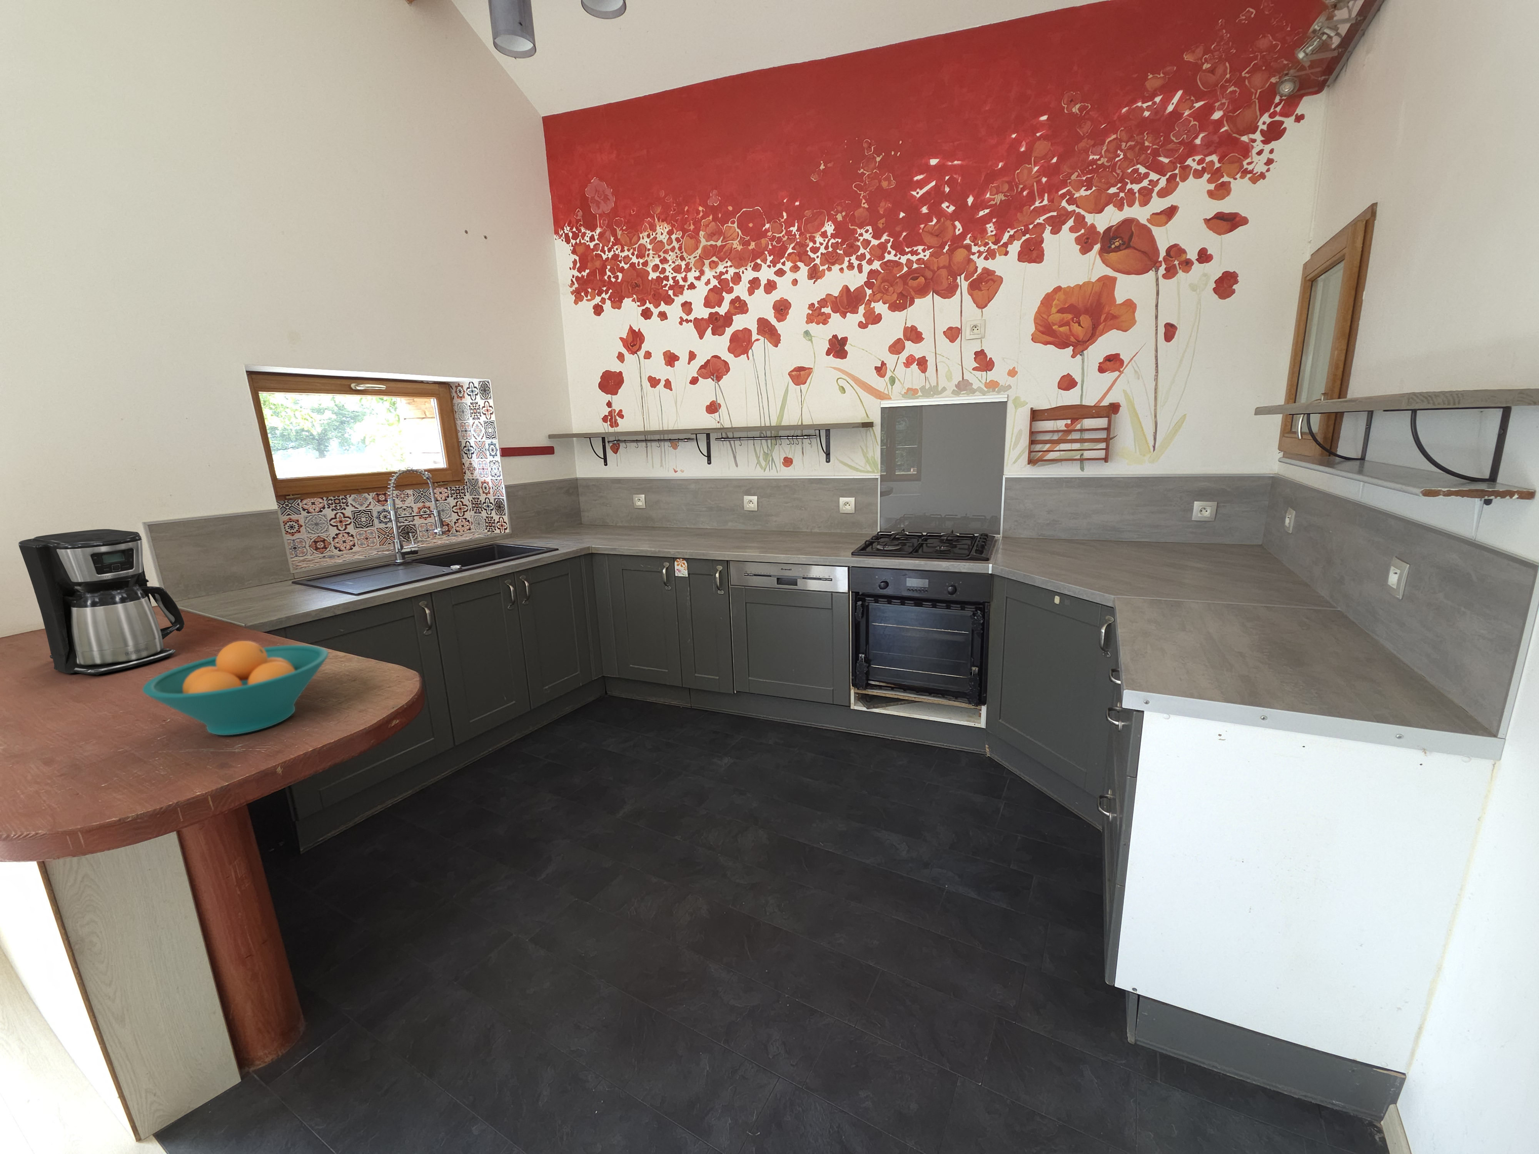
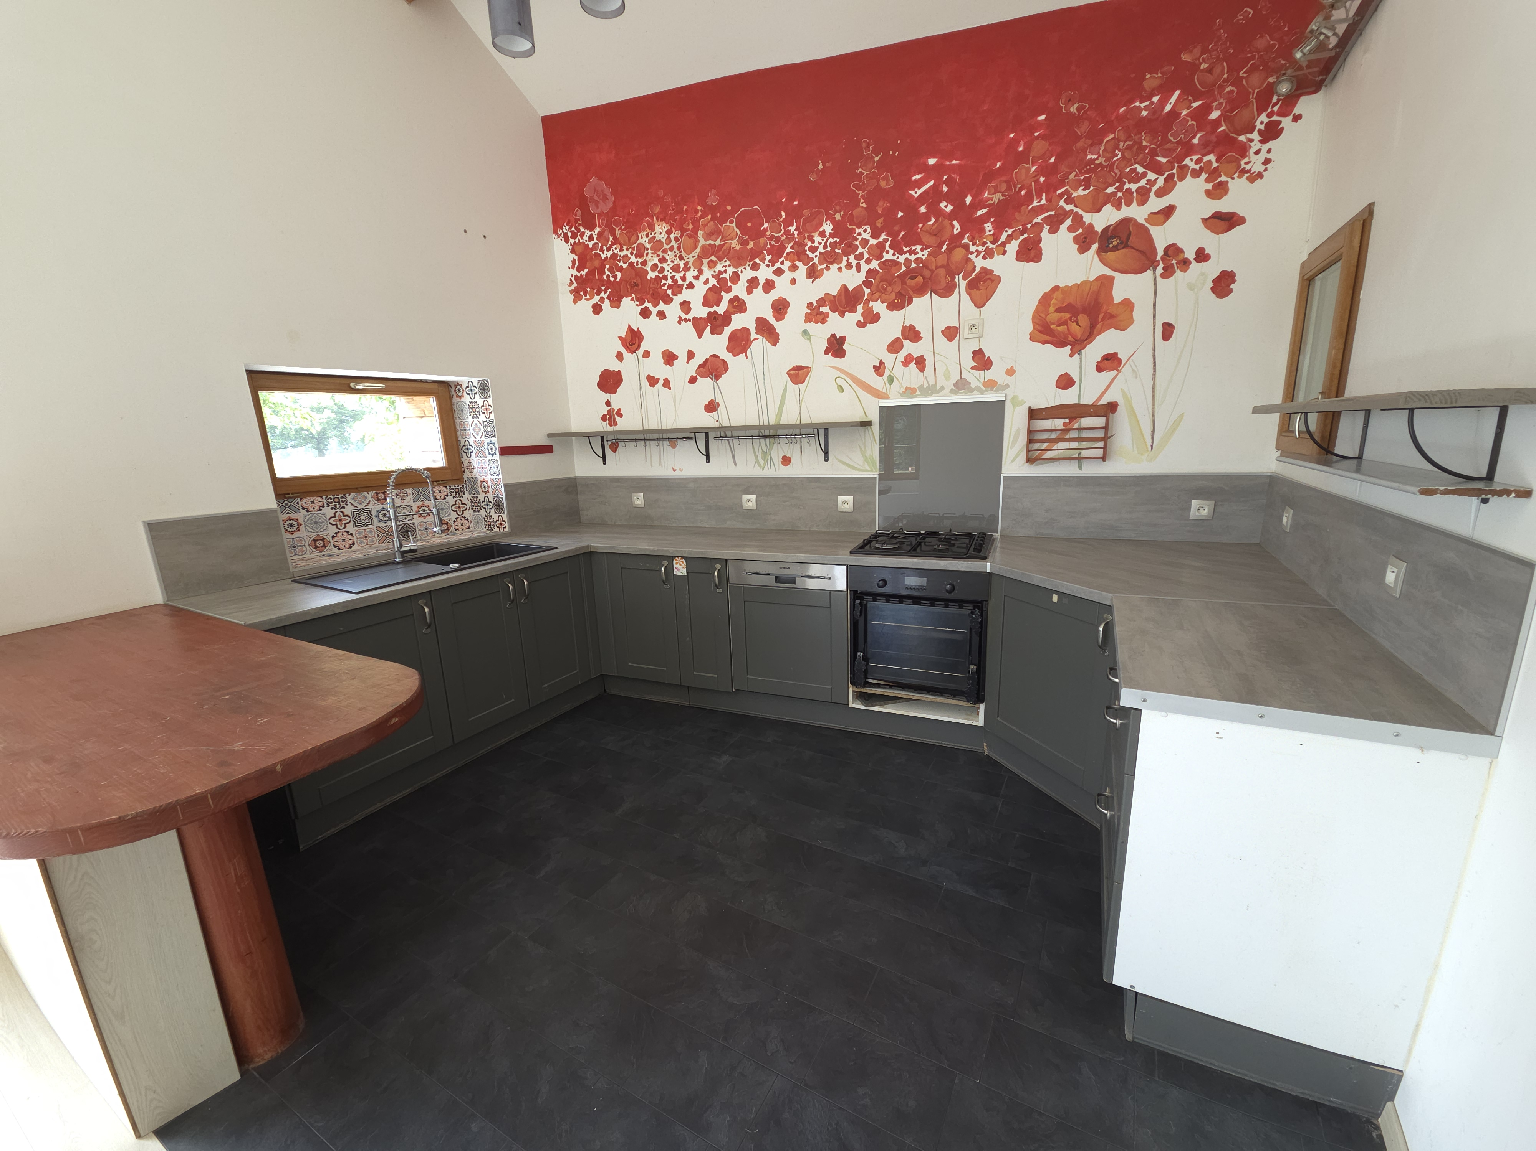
- fruit bowl [142,640,328,736]
- coffee maker [18,529,185,675]
